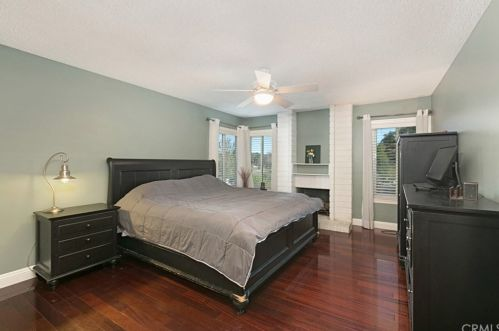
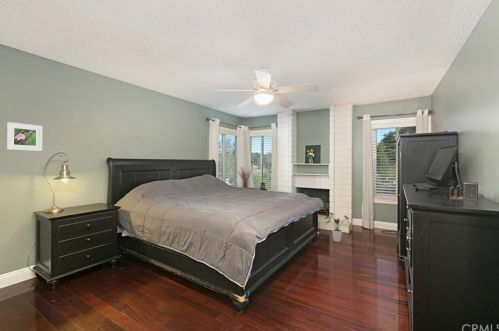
+ house plant [324,211,350,243]
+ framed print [6,121,43,152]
